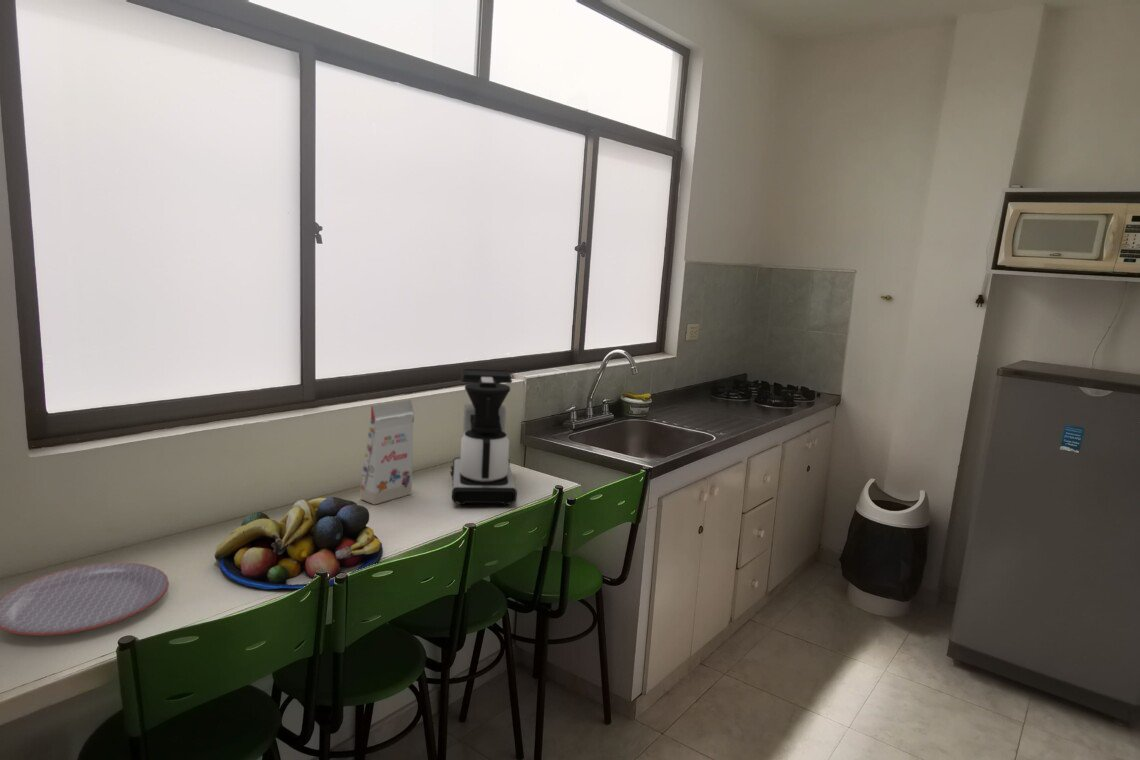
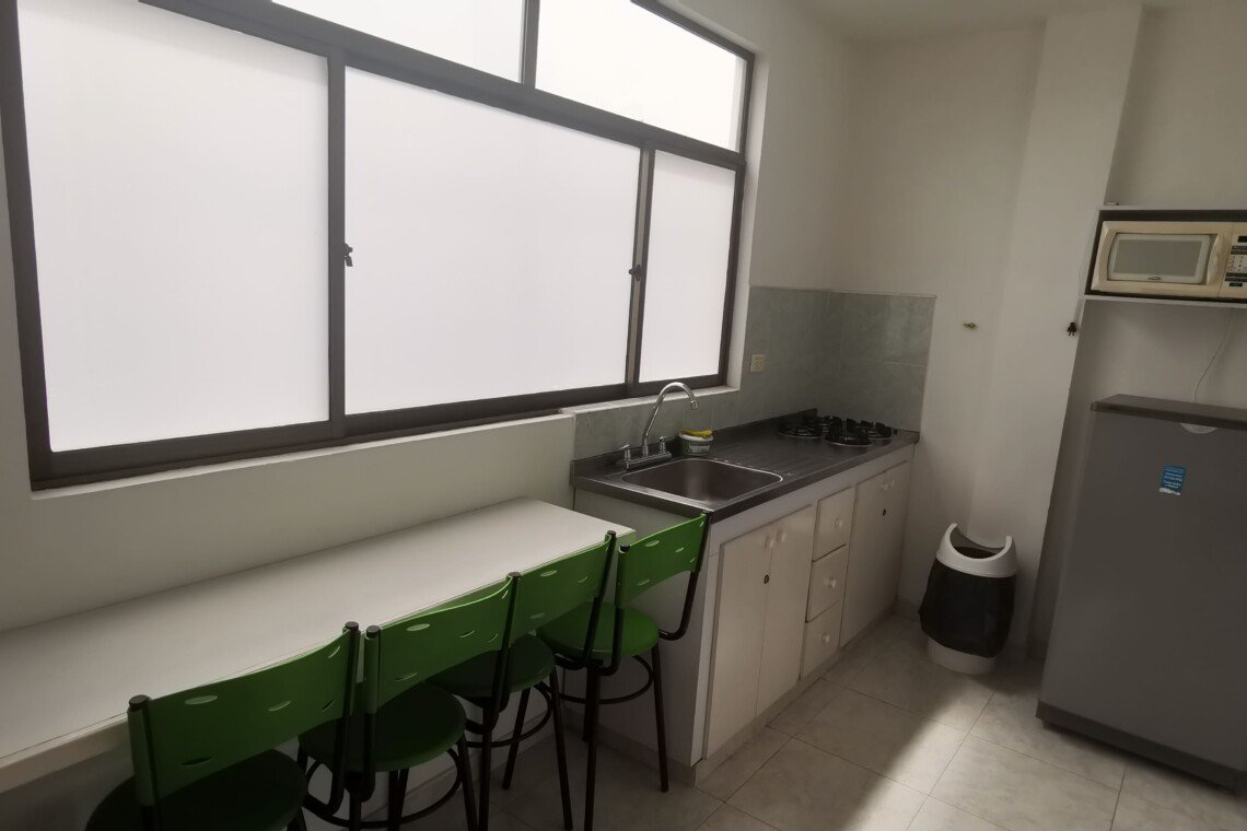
- gift box [359,399,415,506]
- plate [0,562,170,637]
- fruit bowl [214,496,384,590]
- coffee maker [449,368,518,506]
